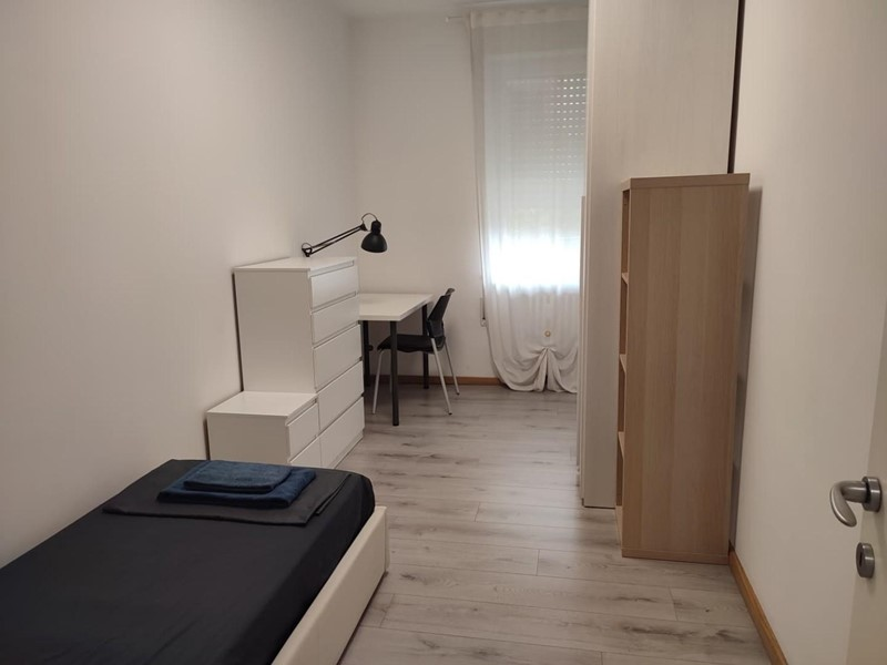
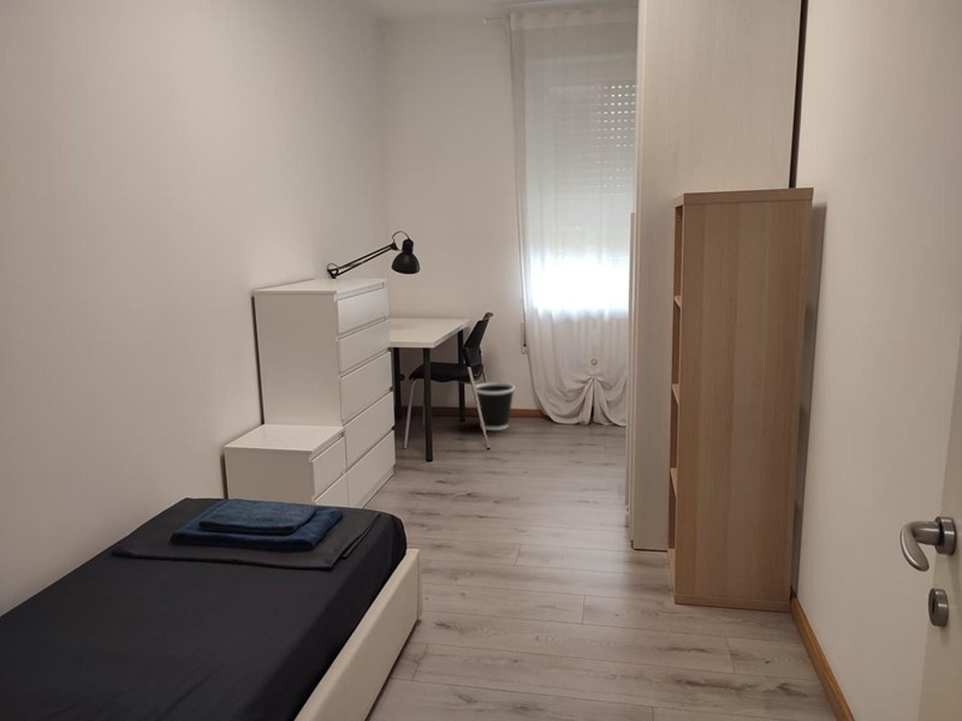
+ wastebasket [475,381,516,431]
